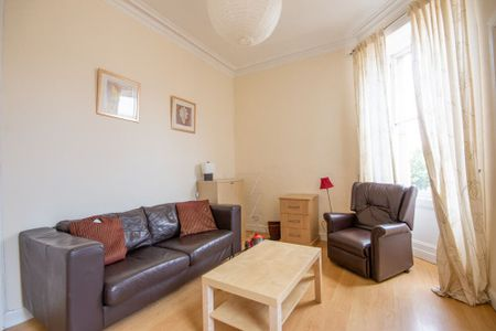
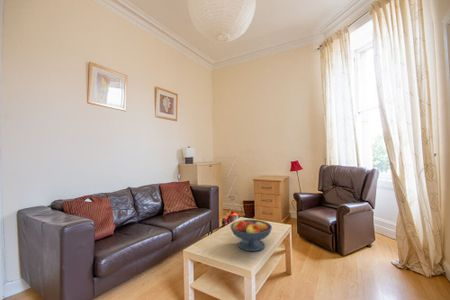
+ fruit bowl [229,219,273,252]
